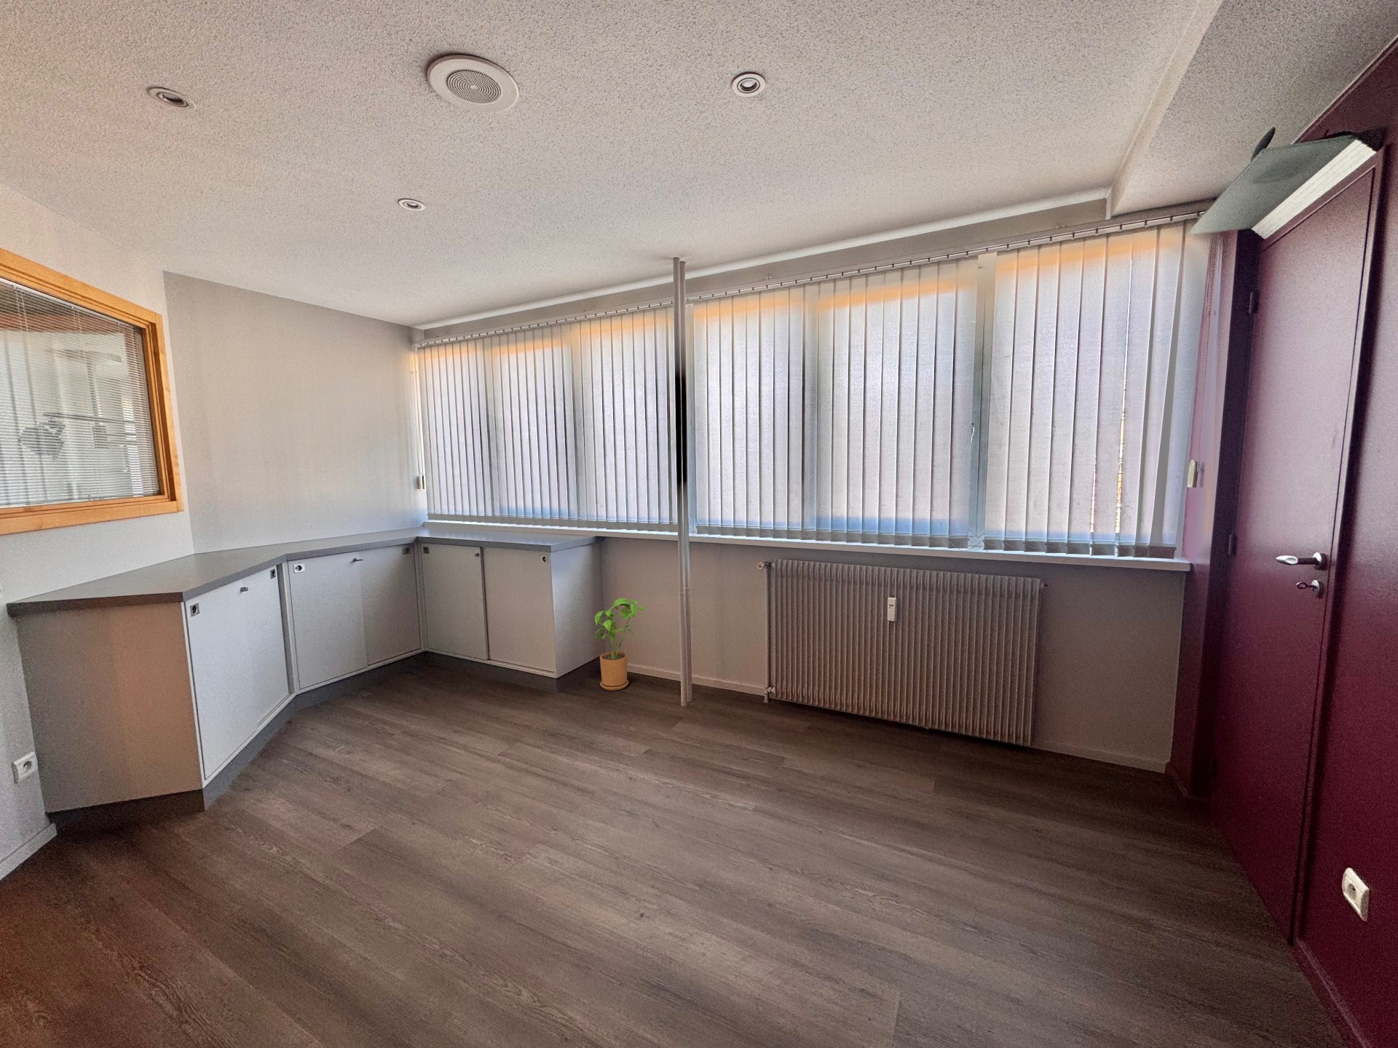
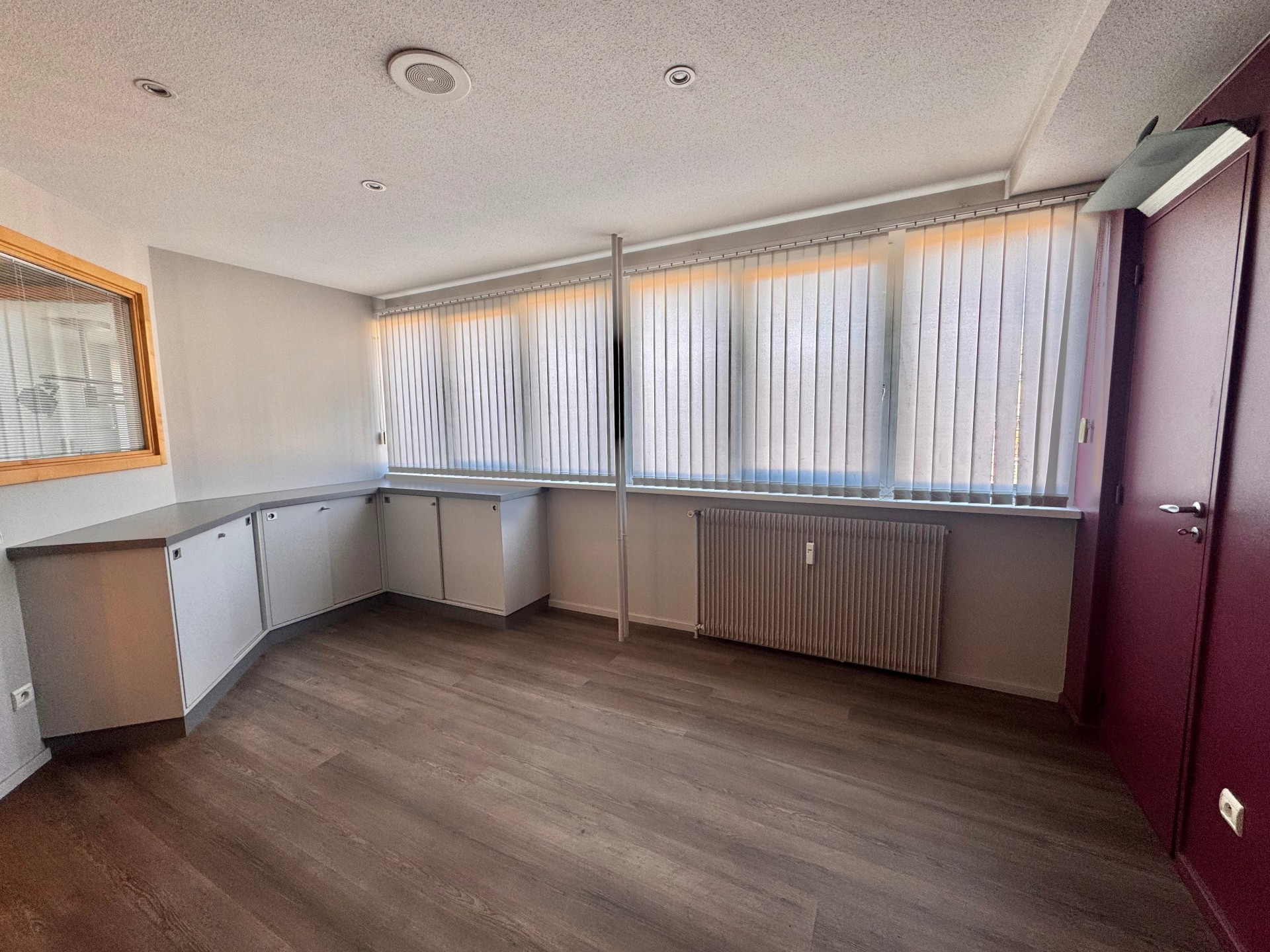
- house plant [594,598,647,691]
